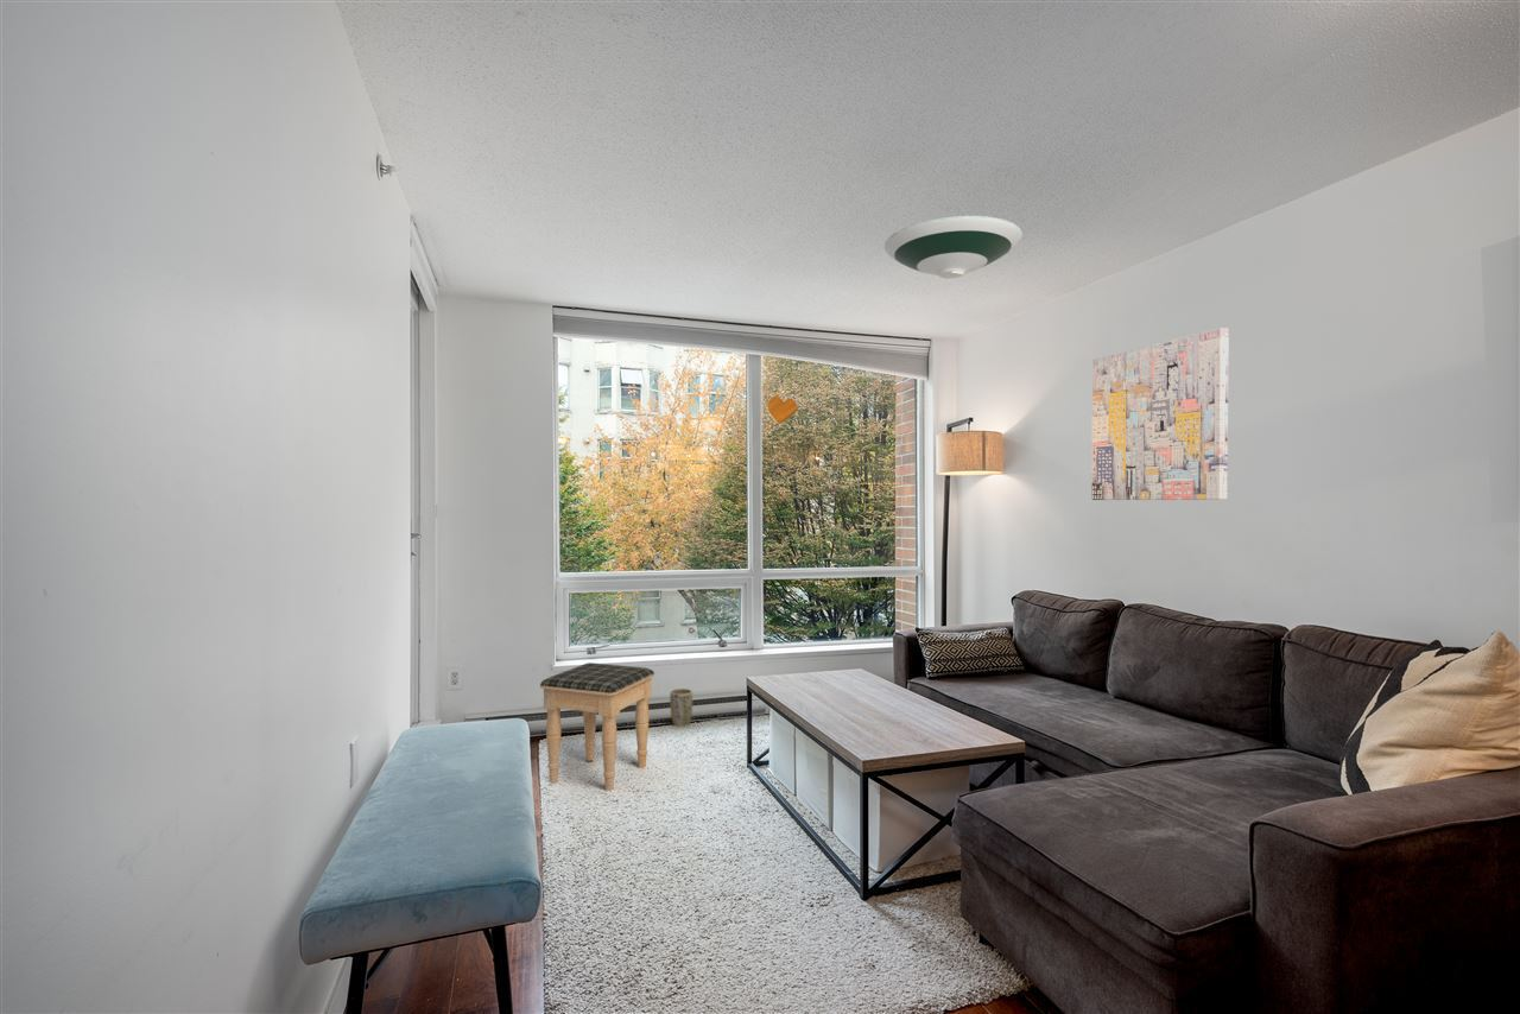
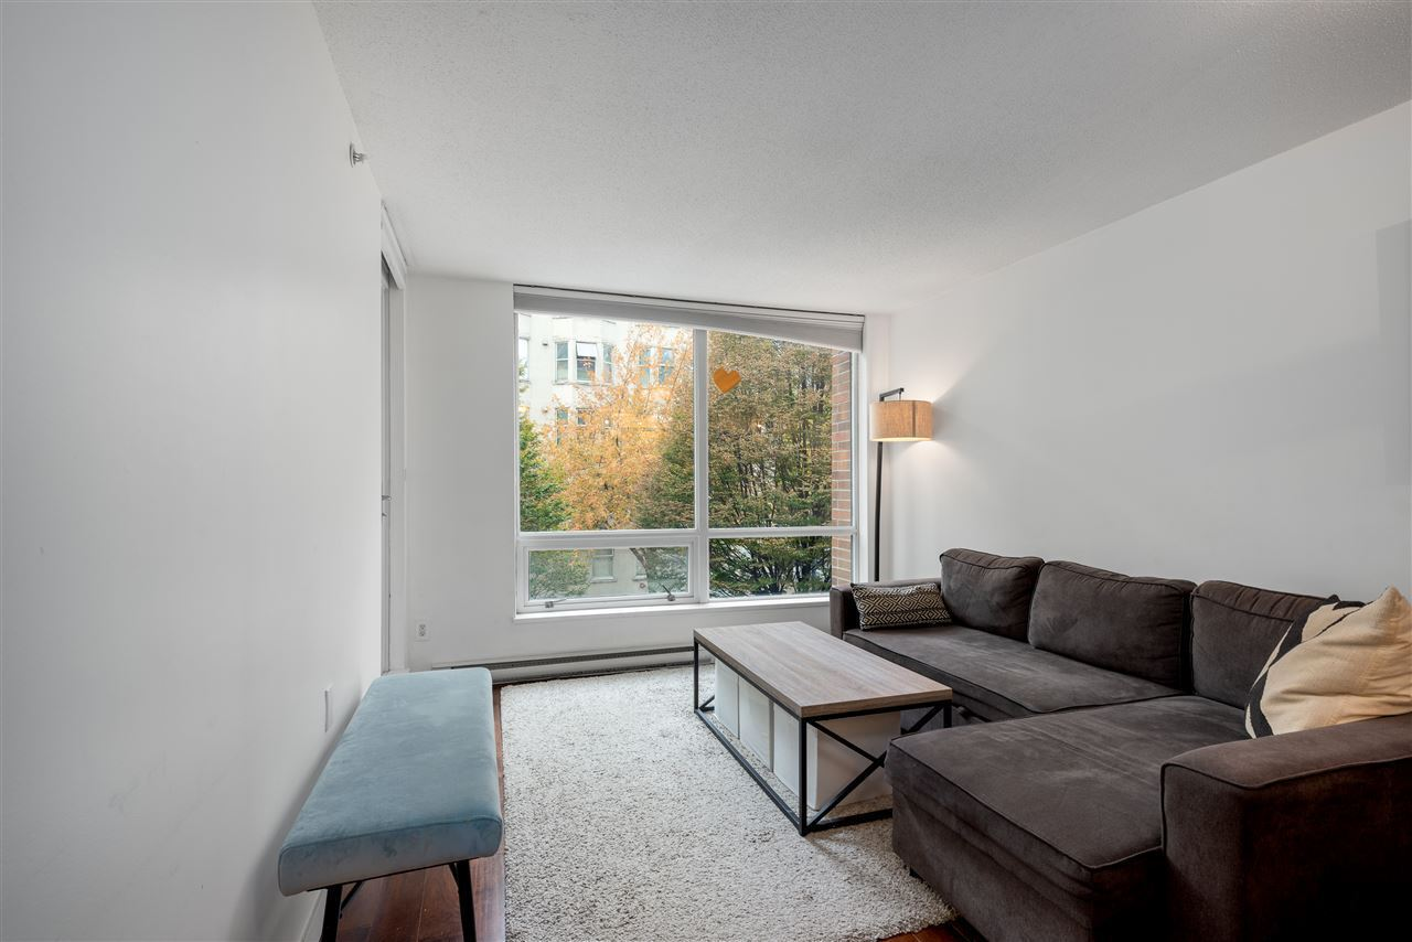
- footstool [539,661,656,792]
- wall art [1091,327,1229,501]
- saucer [884,215,1024,279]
- plant pot [669,687,694,728]
